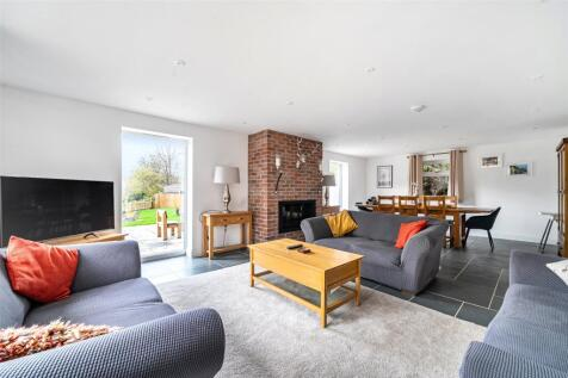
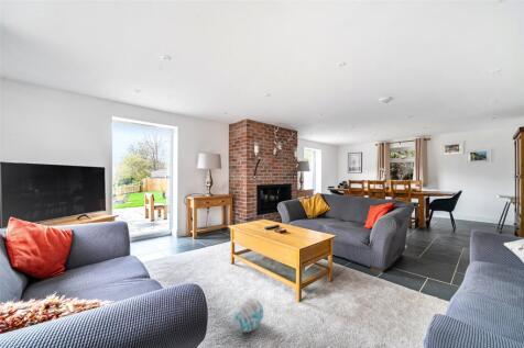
+ ball [233,296,264,333]
